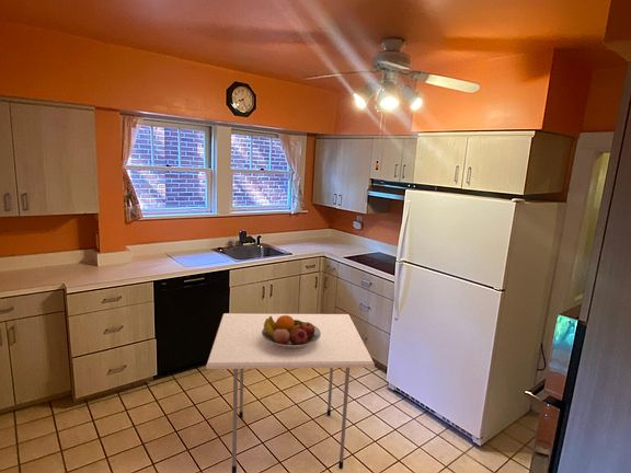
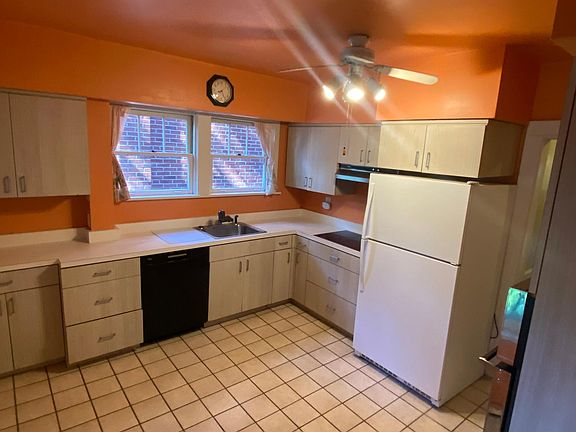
- dining table [205,312,376,473]
- fruit bowl [262,315,321,348]
